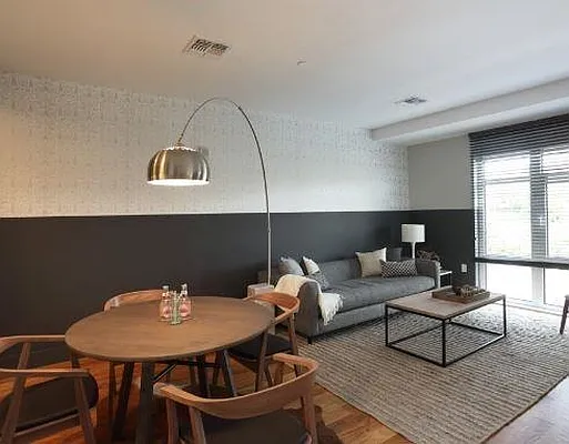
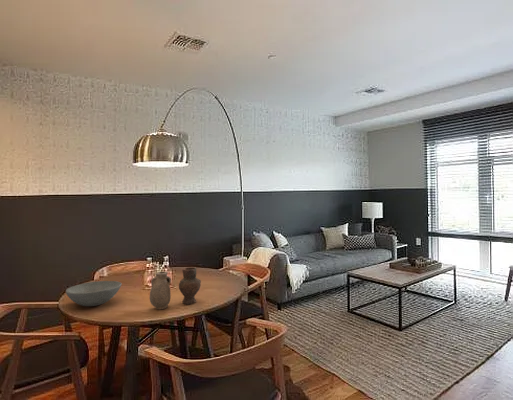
+ vase [149,266,202,310]
+ bowl [65,280,122,307]
